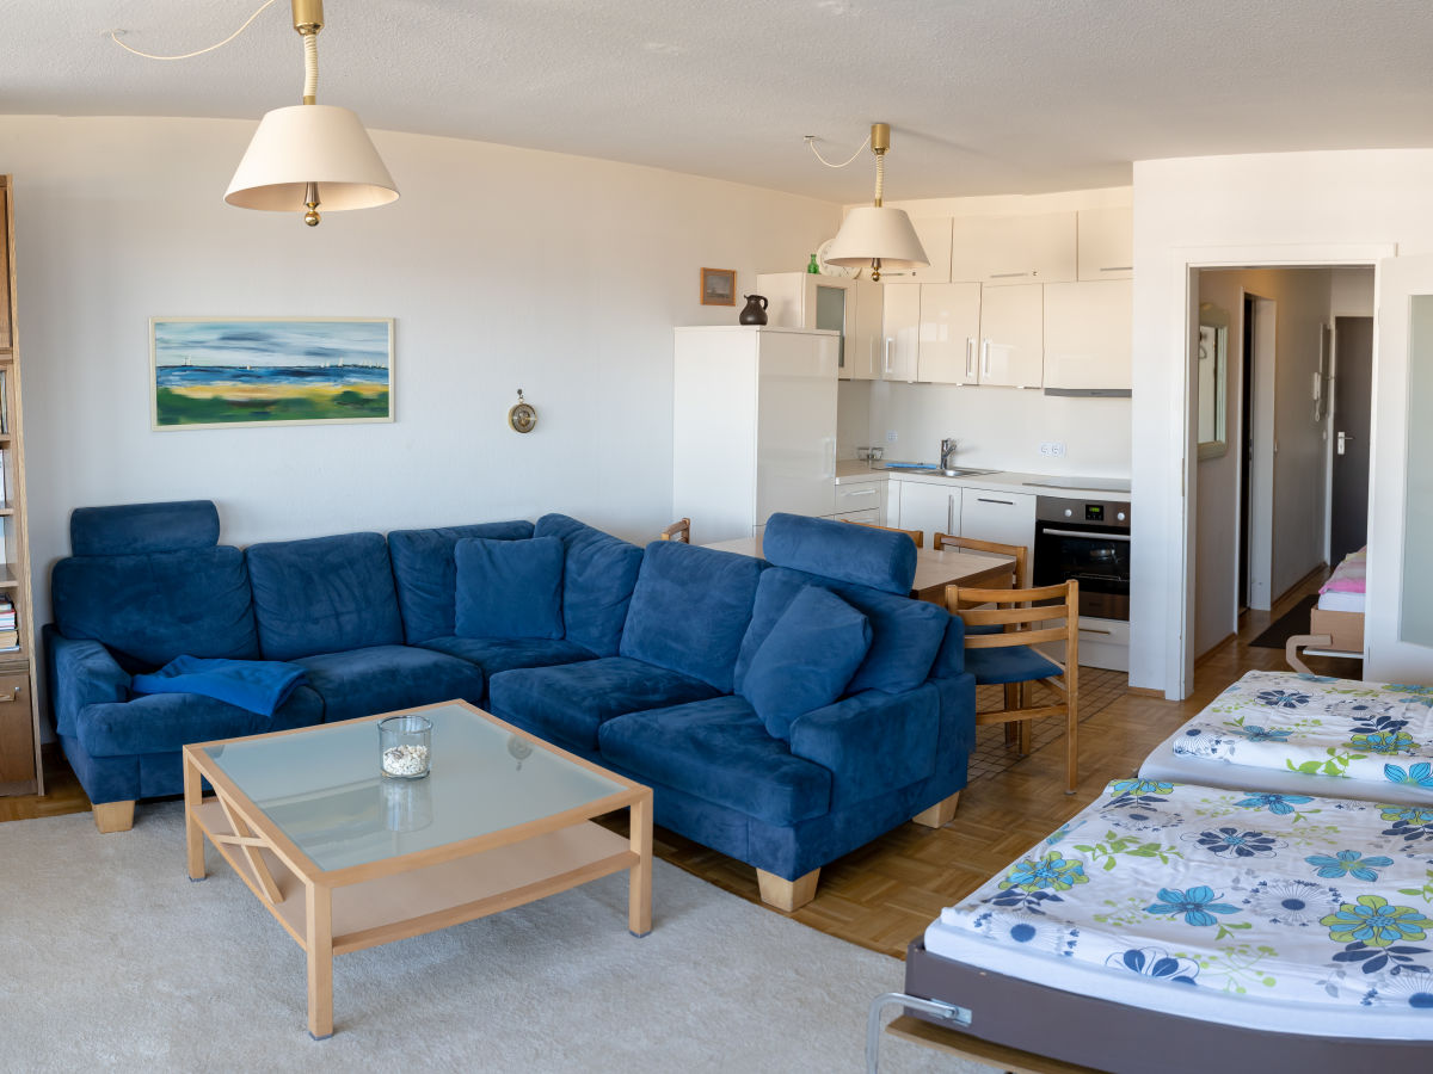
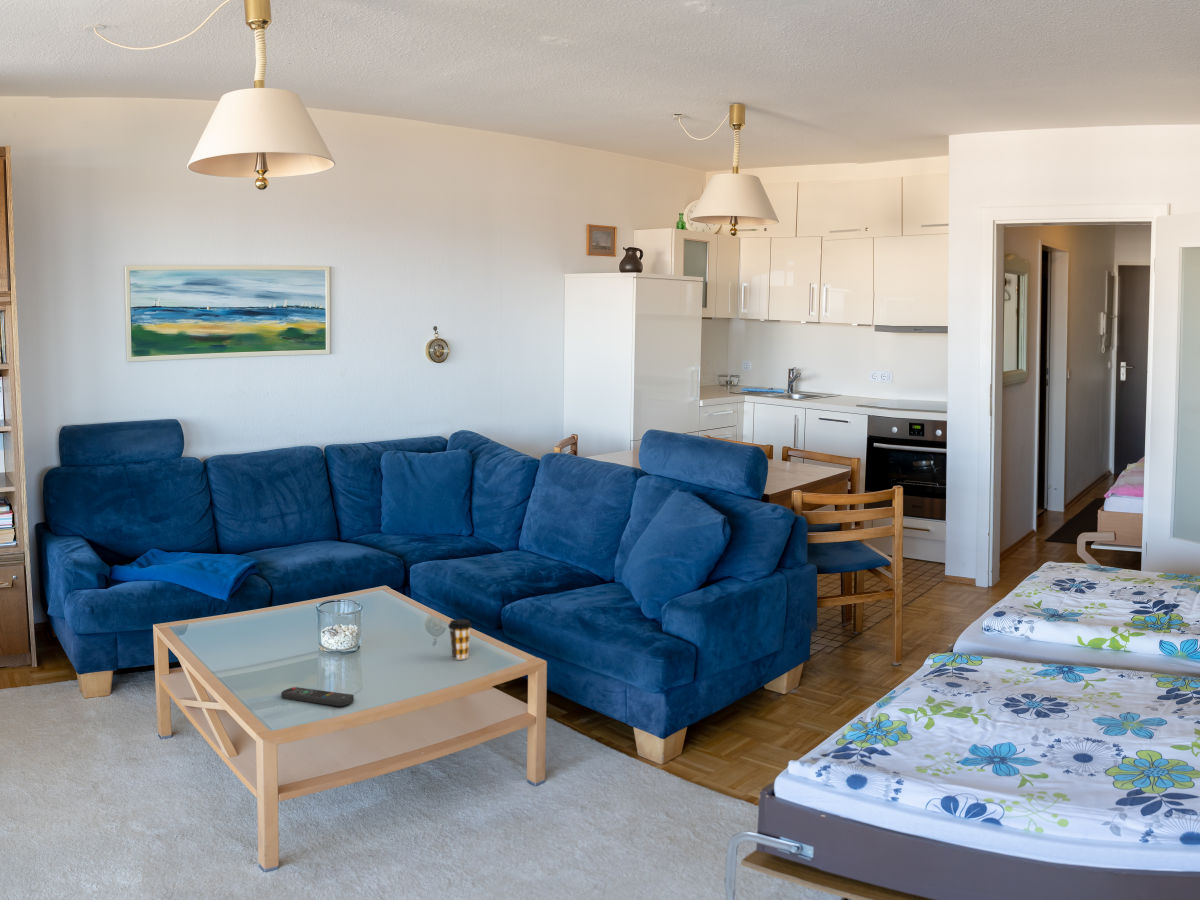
+ coffee cup [447,618,473,661]
+ remote control [280,686,355,707]
